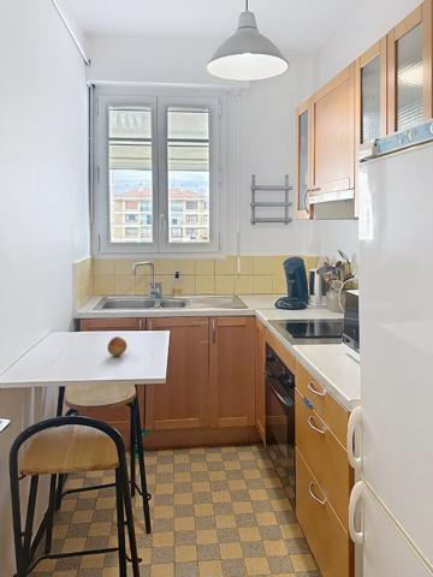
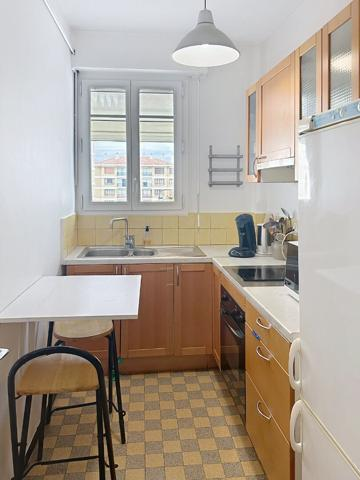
- fruit [107,335,127,357]
